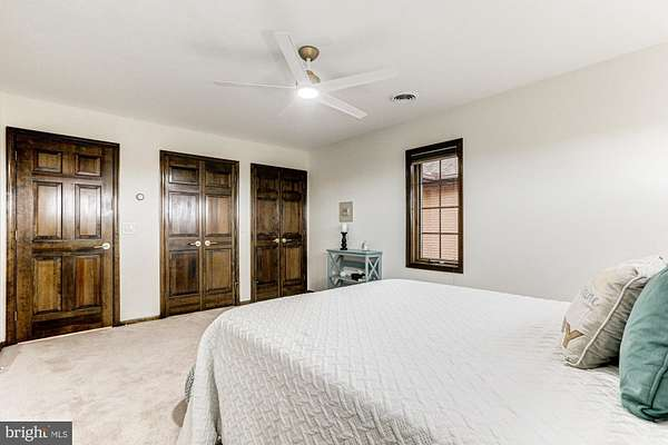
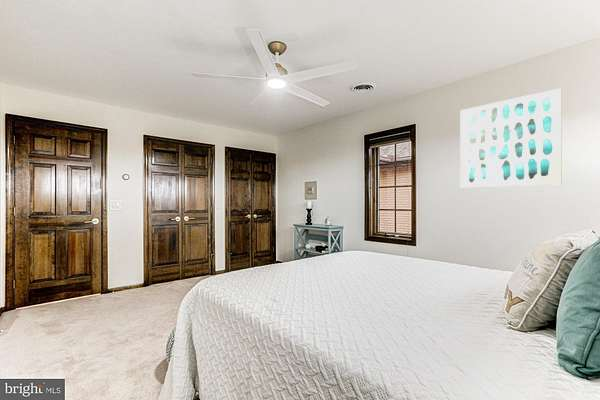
+ wall art [459,87,563,188]
